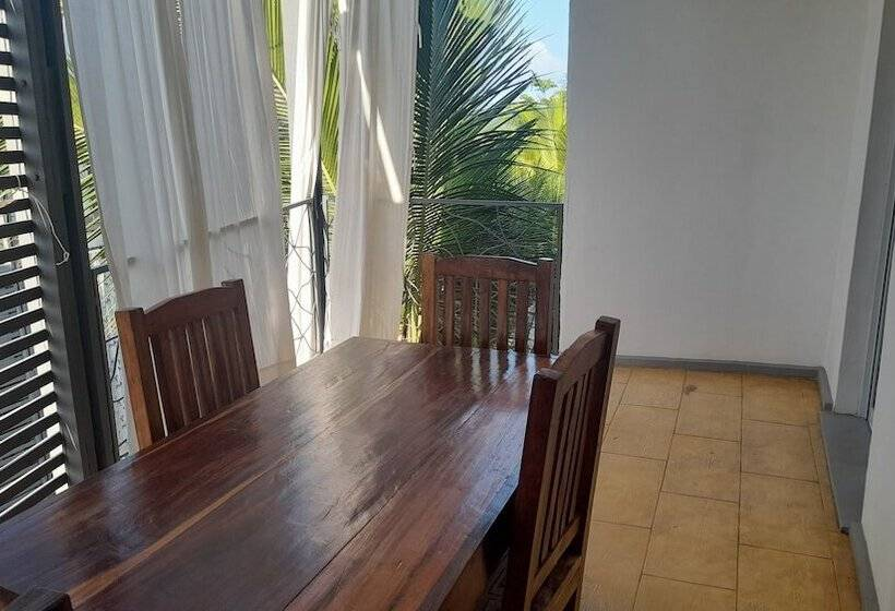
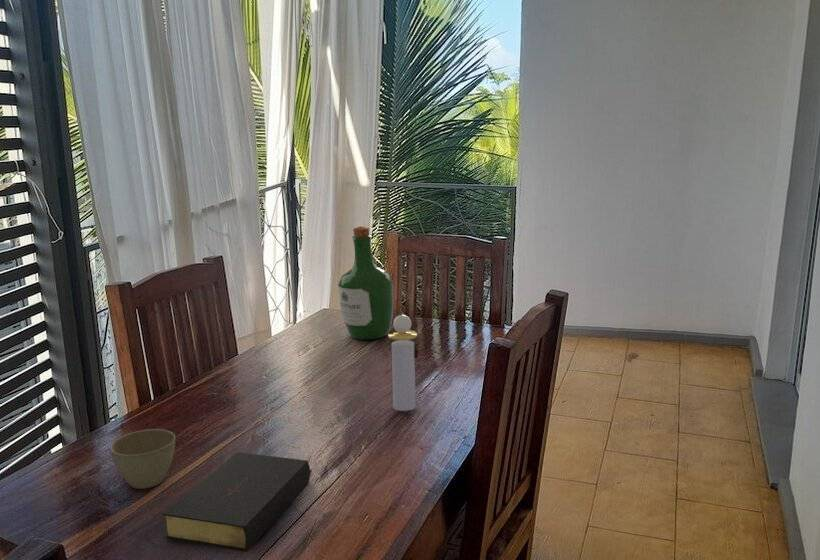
+ wine bottle [337,225,395,341]
+ flower pot [109,428,176,490]
+ perfume bottle [387,314,419,412]
+ bible [162,451,313,553]
